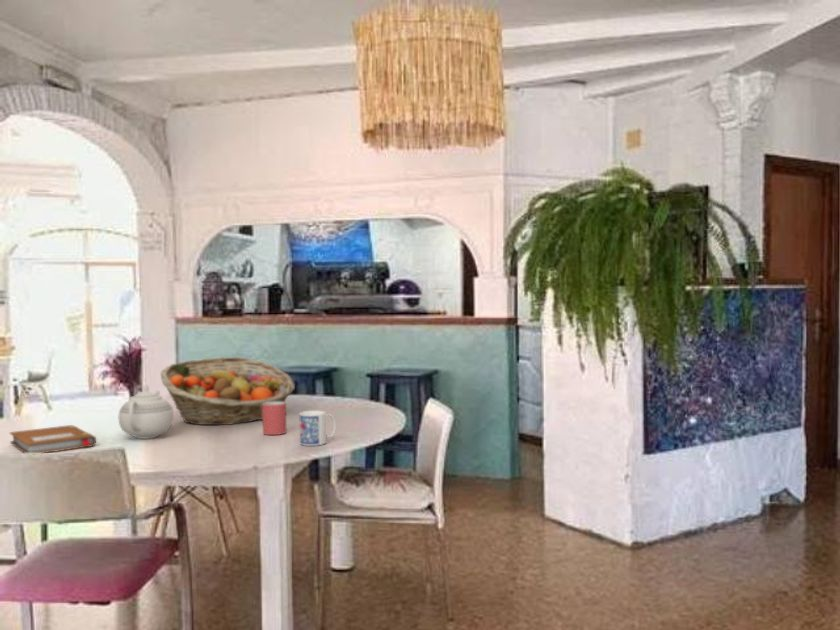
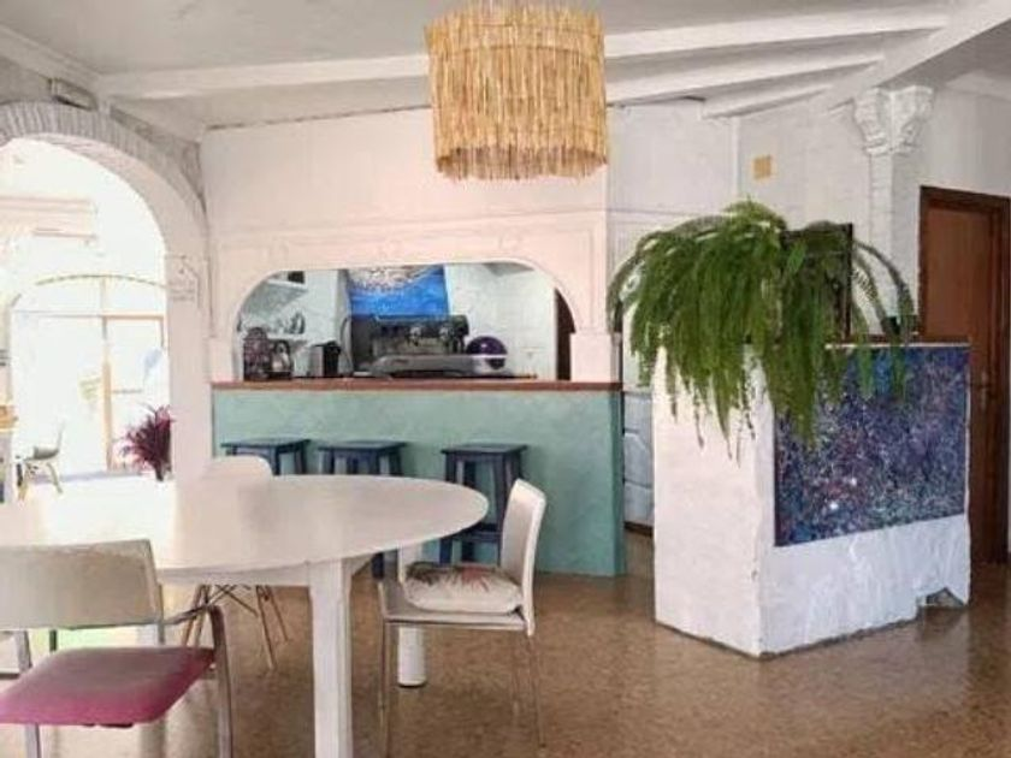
- mug [299,410,337,447]
- teapot [117,384,175,440]
- fruit basket [159,356,296,426]
- mug [262,402,288,436]
- notebook [9,424,97,454]
